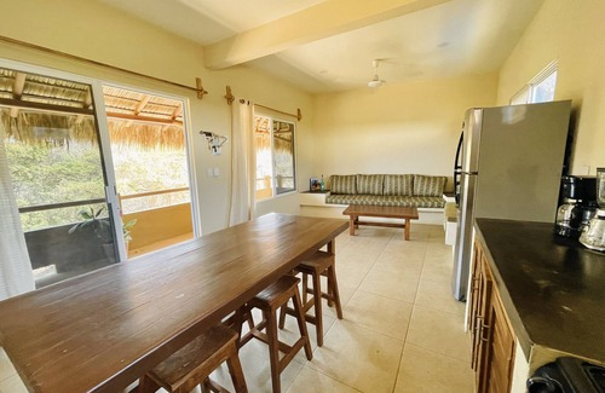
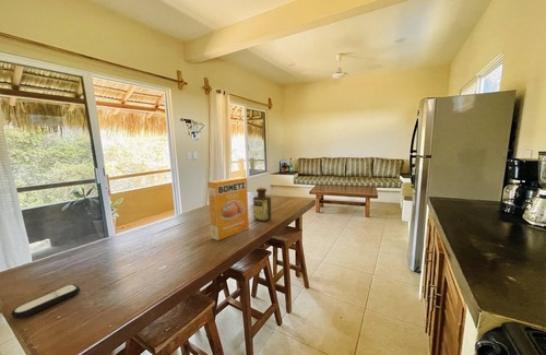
+ cereal box [206,176,250,241]
+ bottle [252,187,272,223]
+ remote control [10,283,81,319]
